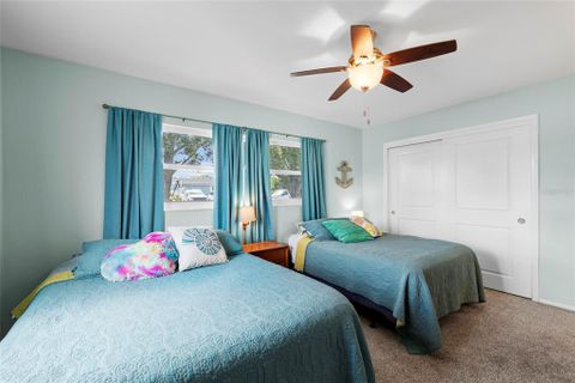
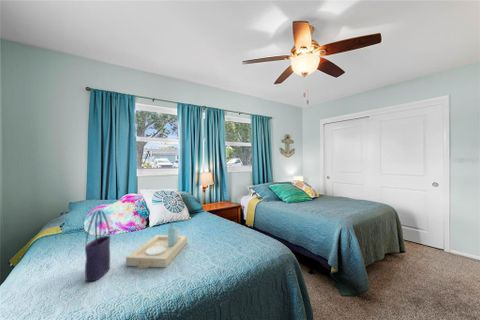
+ serving tray [125,223,188,269]
+ tote bag [84,209,111,283]
